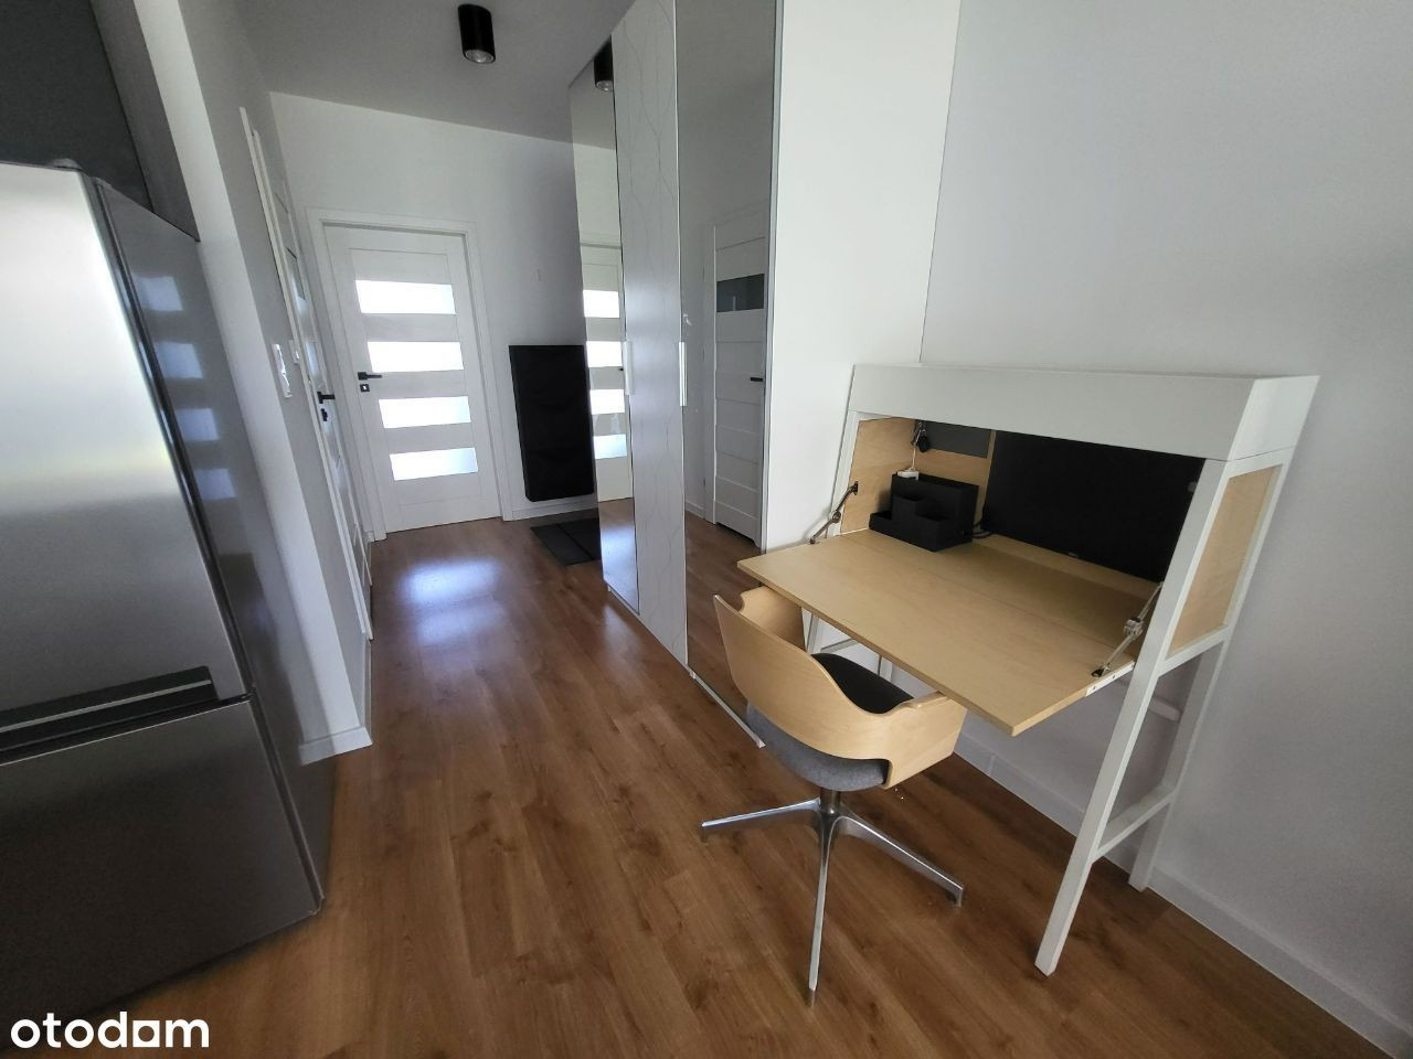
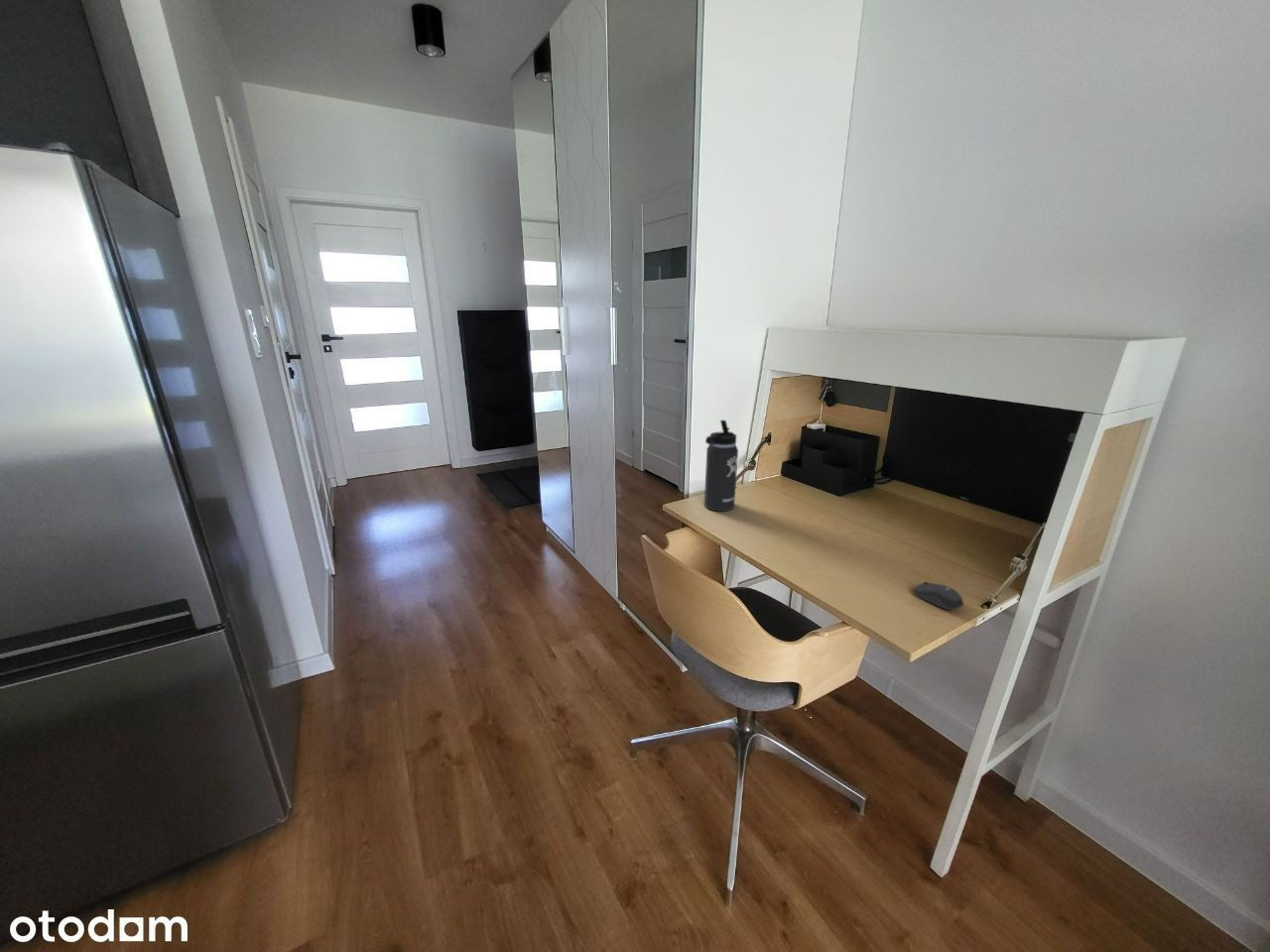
+ computer mouse [913,581,965,611]
+ thermos bottle [703,418,739,513]
